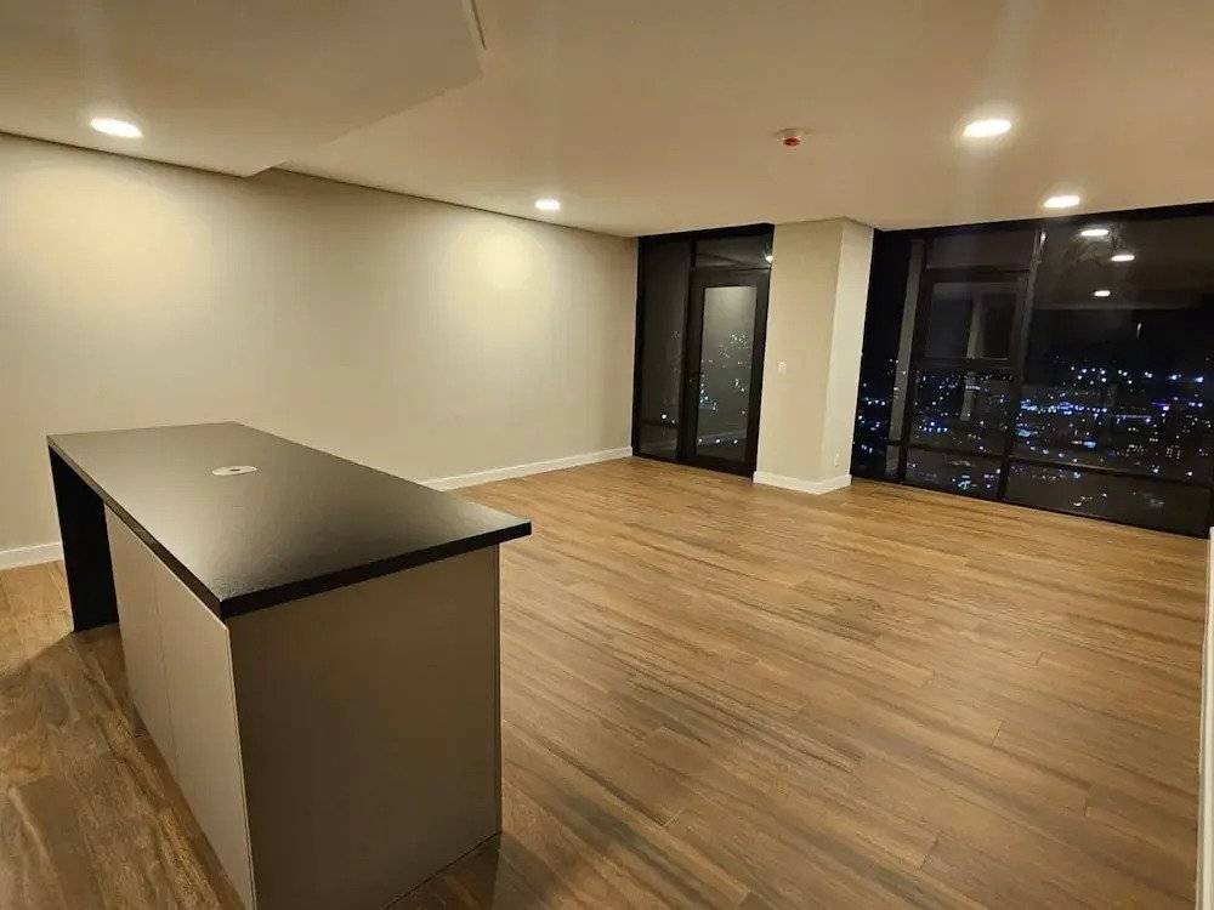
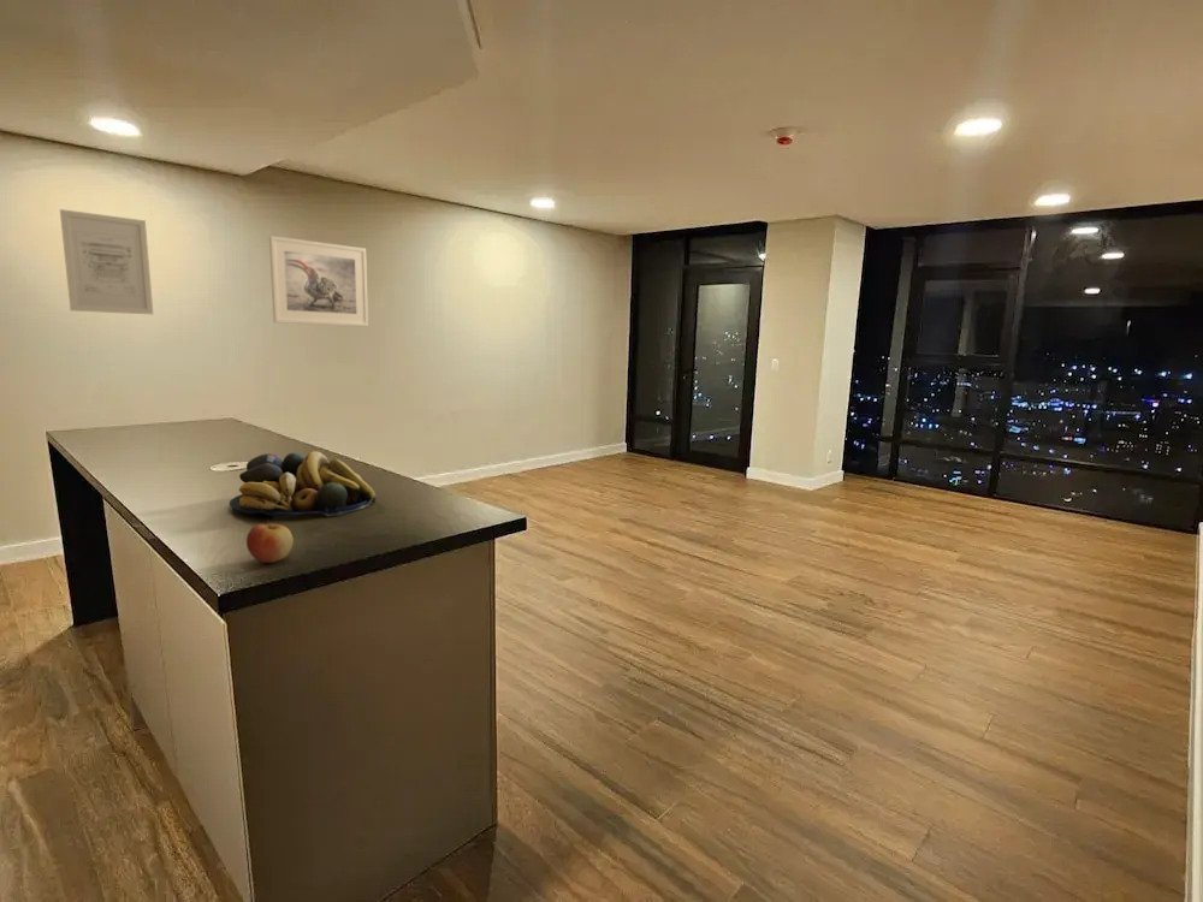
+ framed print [268,235,369,327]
+ apple [245,518,294,564]
+ wall art [59,208,154,315]
+ fruit bowl [229,450,377,517]
